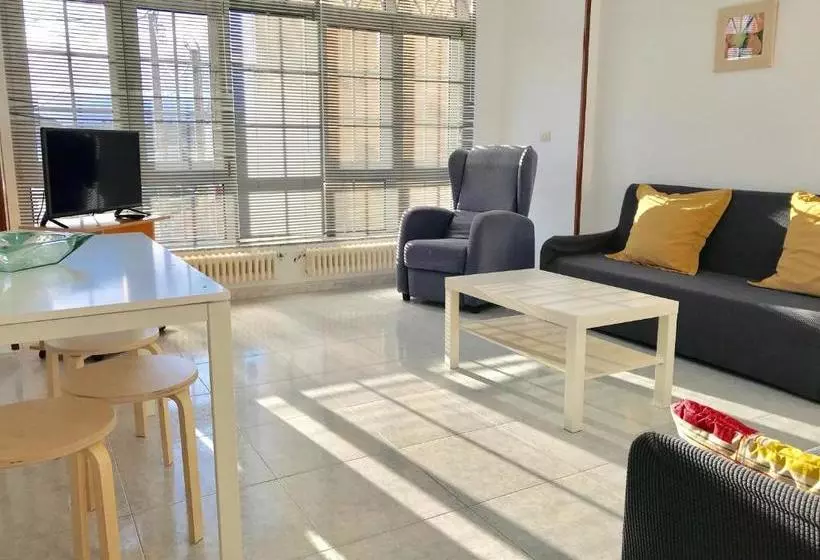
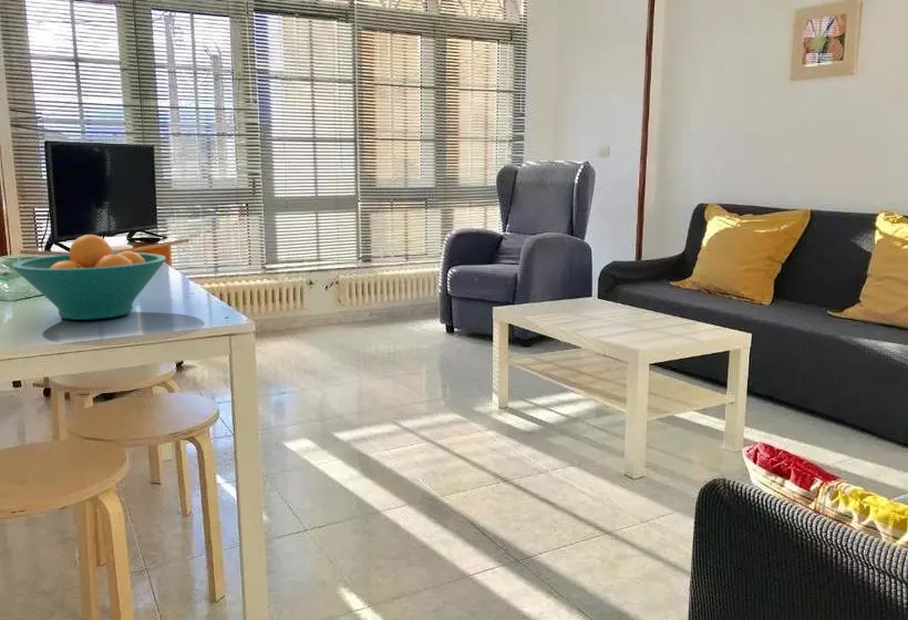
+ fruit bowl [10,234,167,321]
